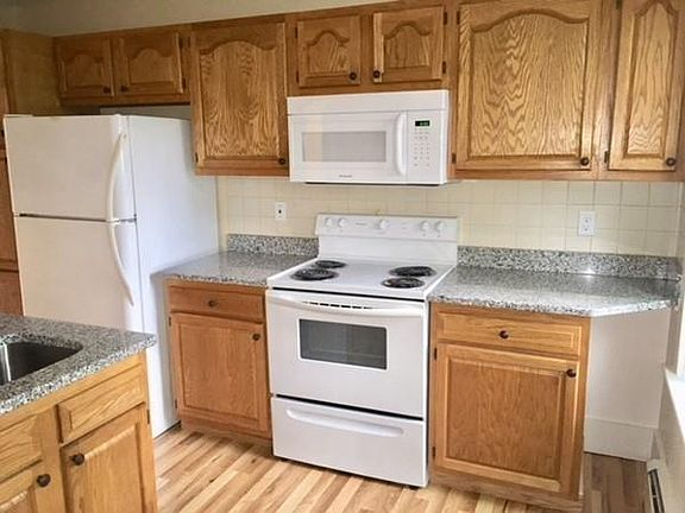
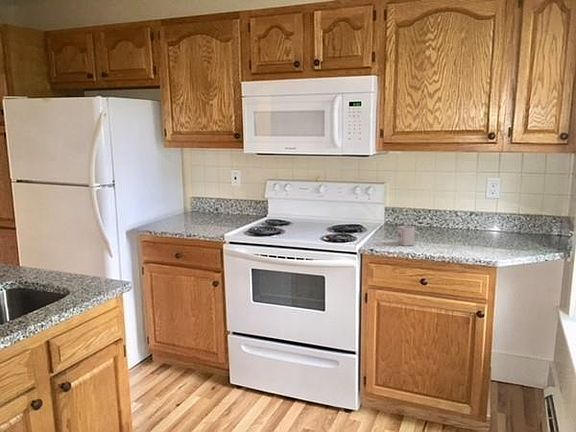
+ cup [397,225,420,247]
